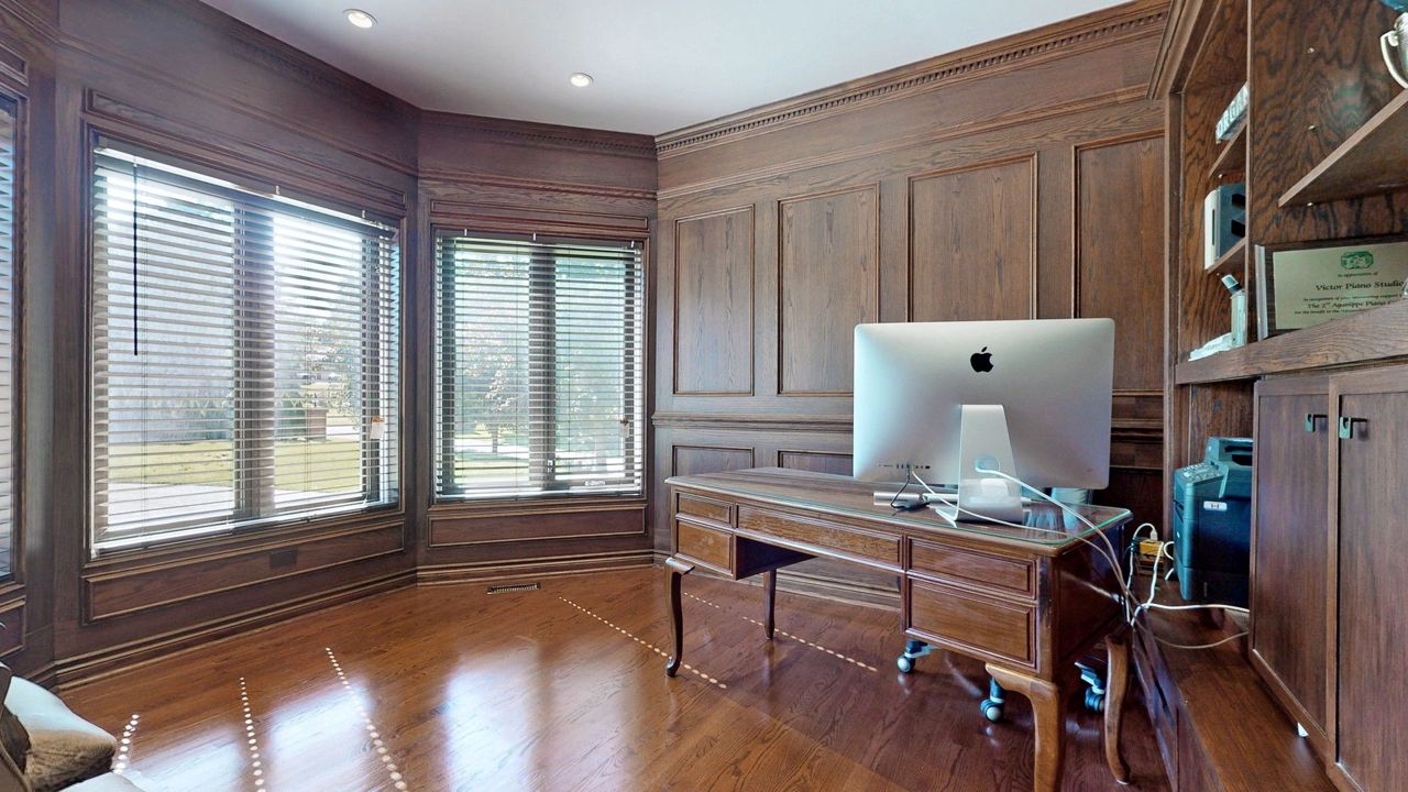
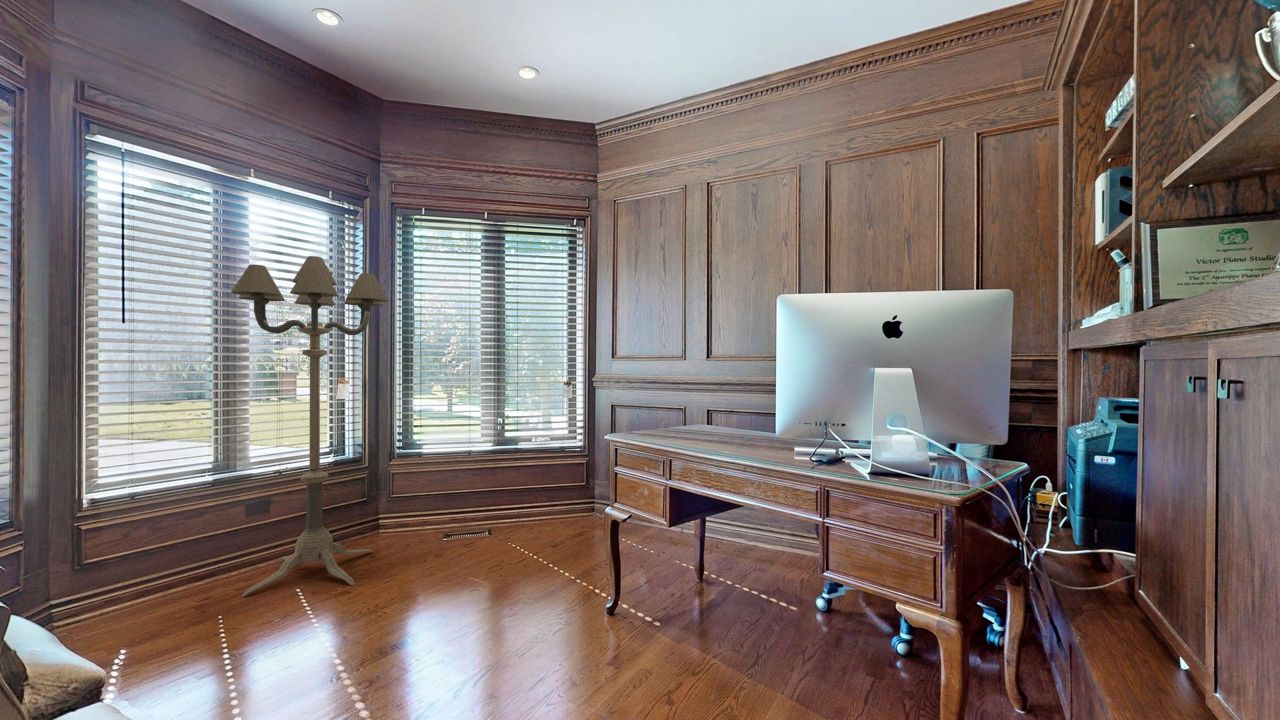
+ floor lamp [230,255,389,598]
